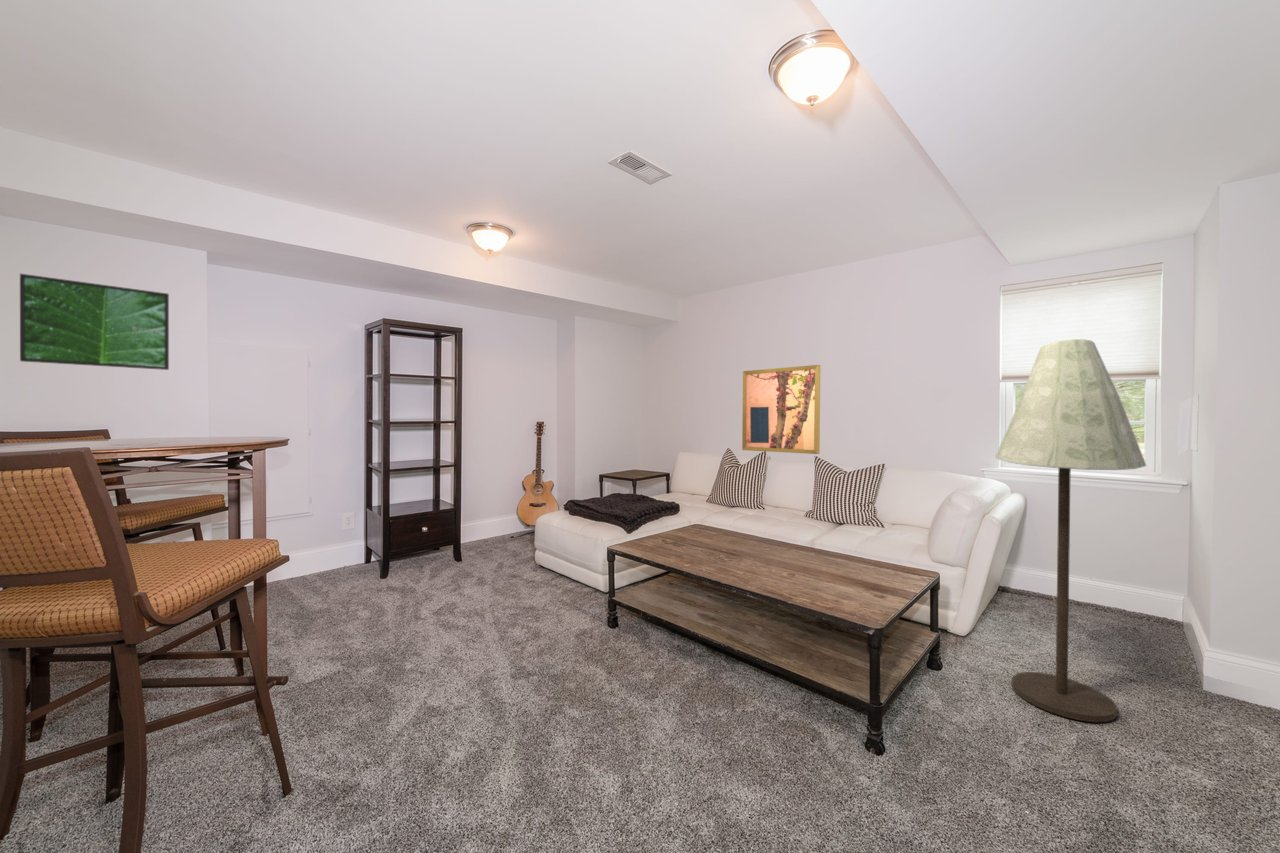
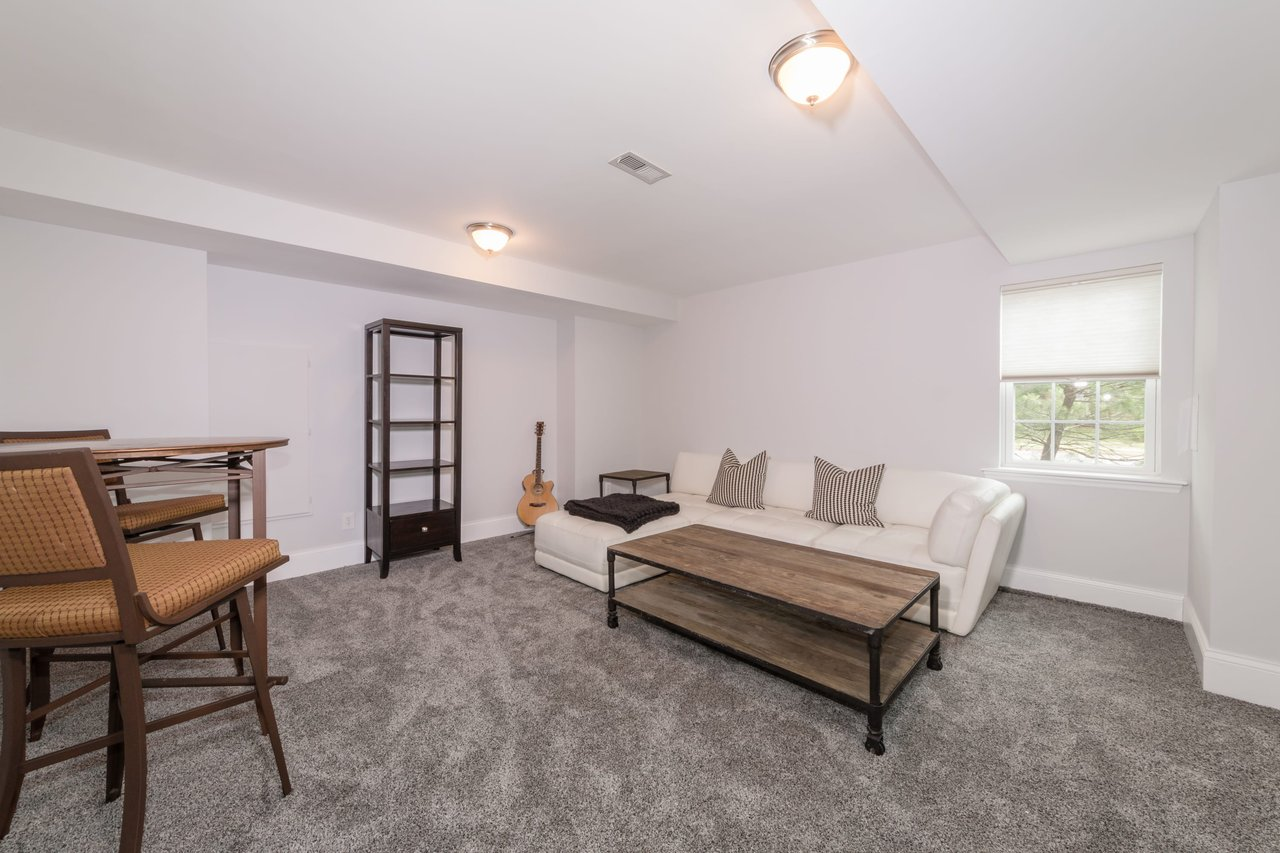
- wall art [741,364,821,455]
- floor lamp [995,338,1148,723]
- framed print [19,273,170,371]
